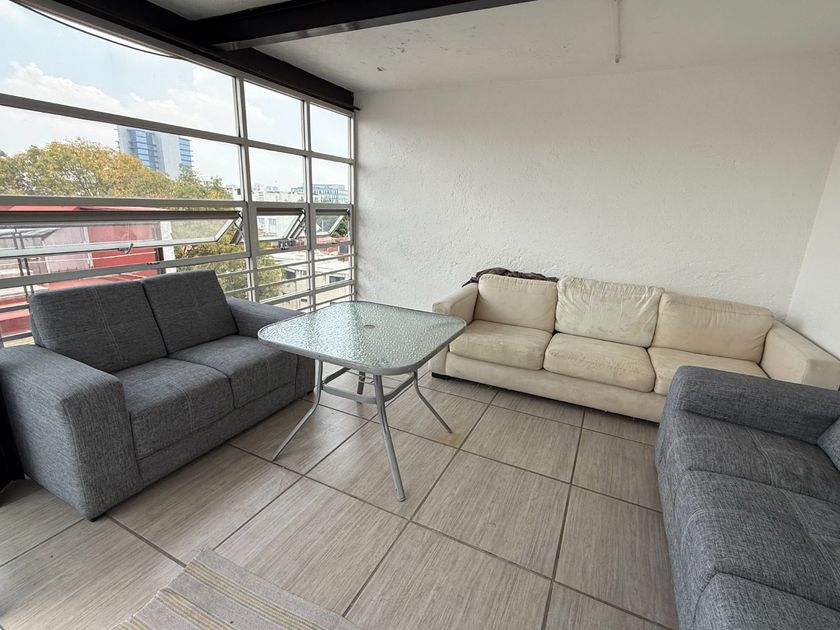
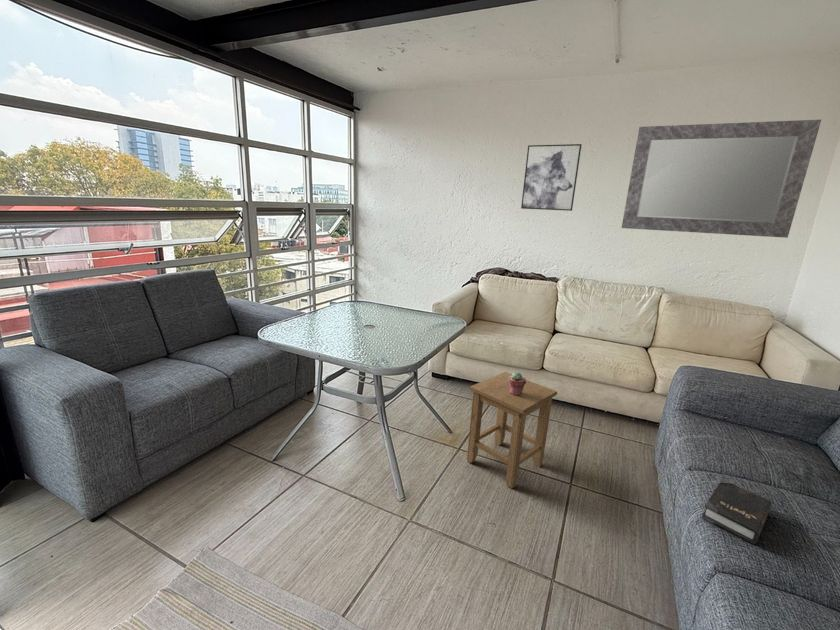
+ wall art [520,143,583,212]
+ stool [466,371,558,489]
+ hardback book [701,478,773,545]
+ potted succulent [508,371,527,396]
+ mirror [621,119,822,239]
